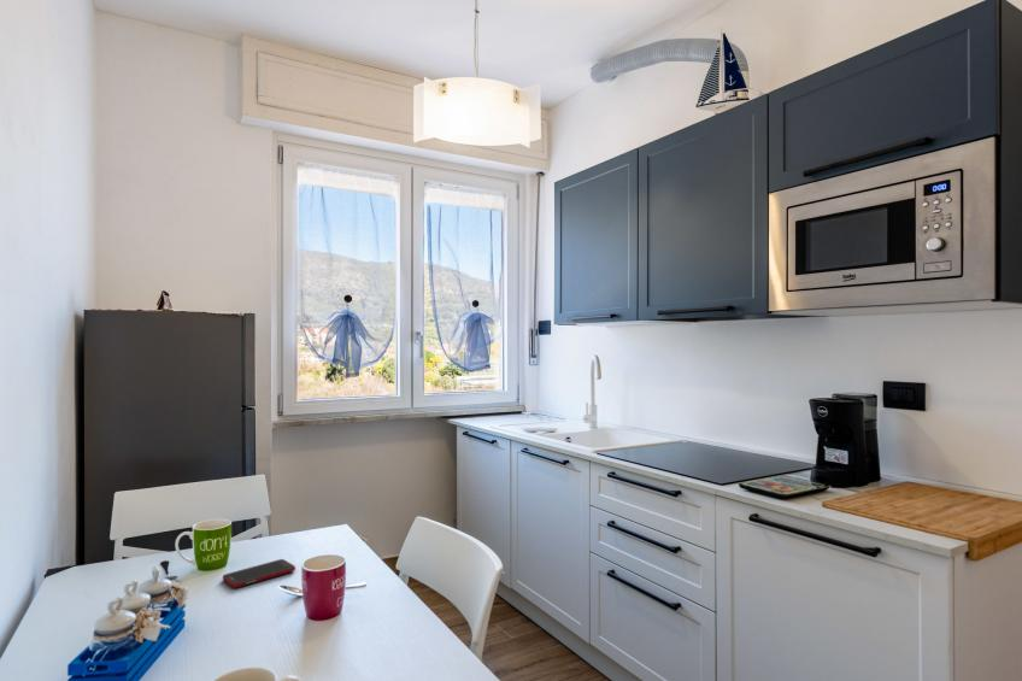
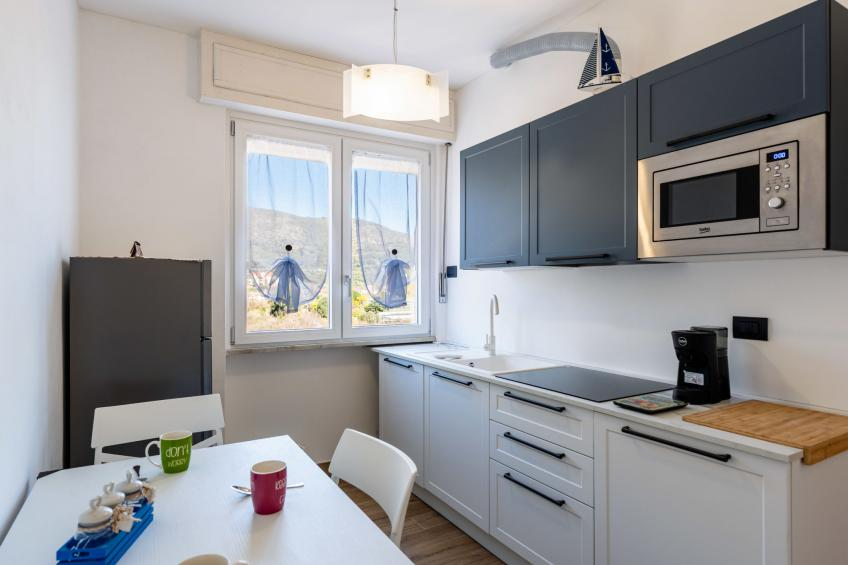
- cell phone [222,558,296,589]
